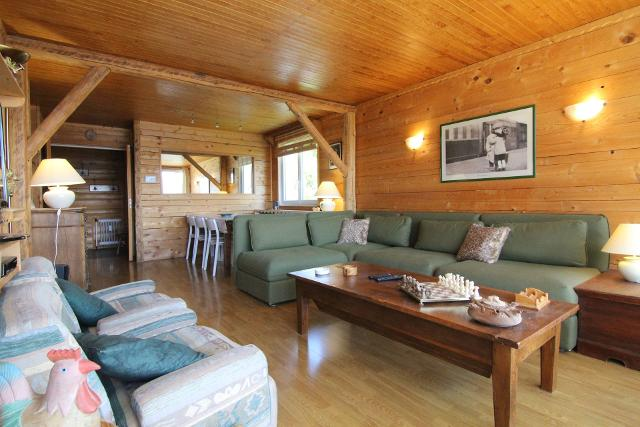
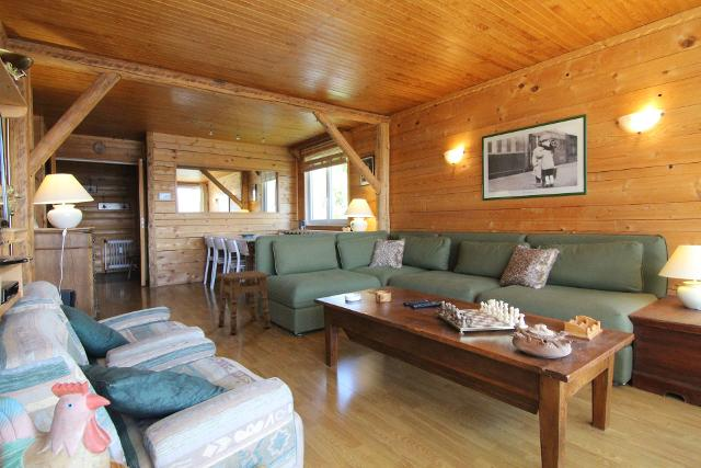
+ side table [216,270,272,335]
